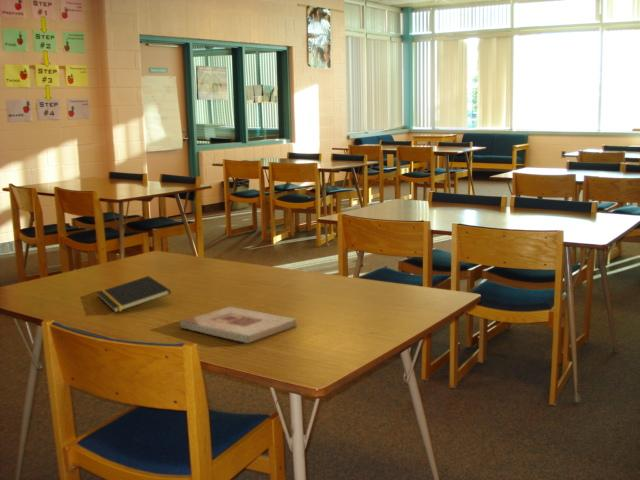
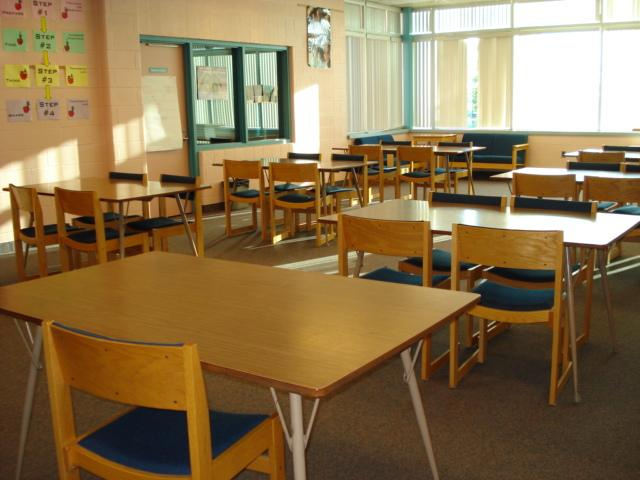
- notepad [96,275,172,313]
- wooden plaque [179,306,297,344]
